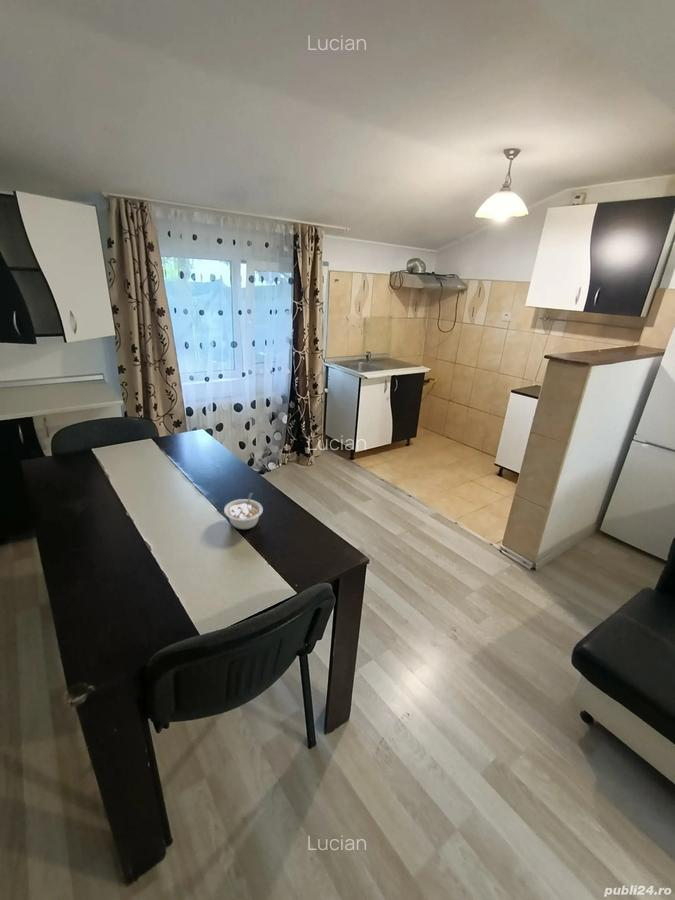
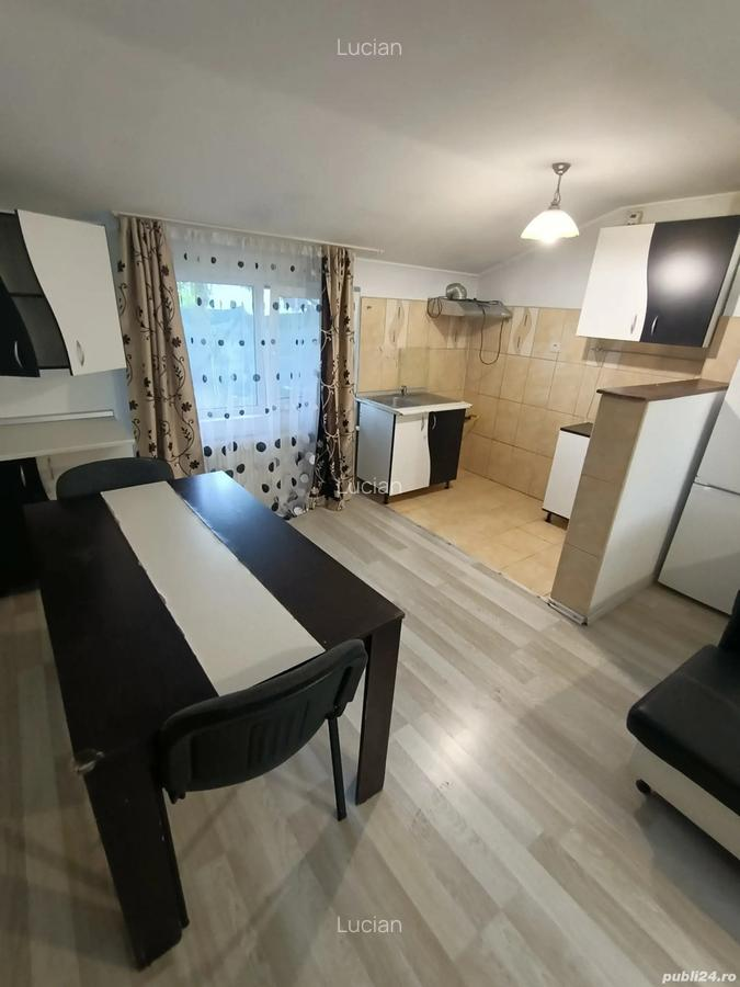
- legume [223,492,264,530]
